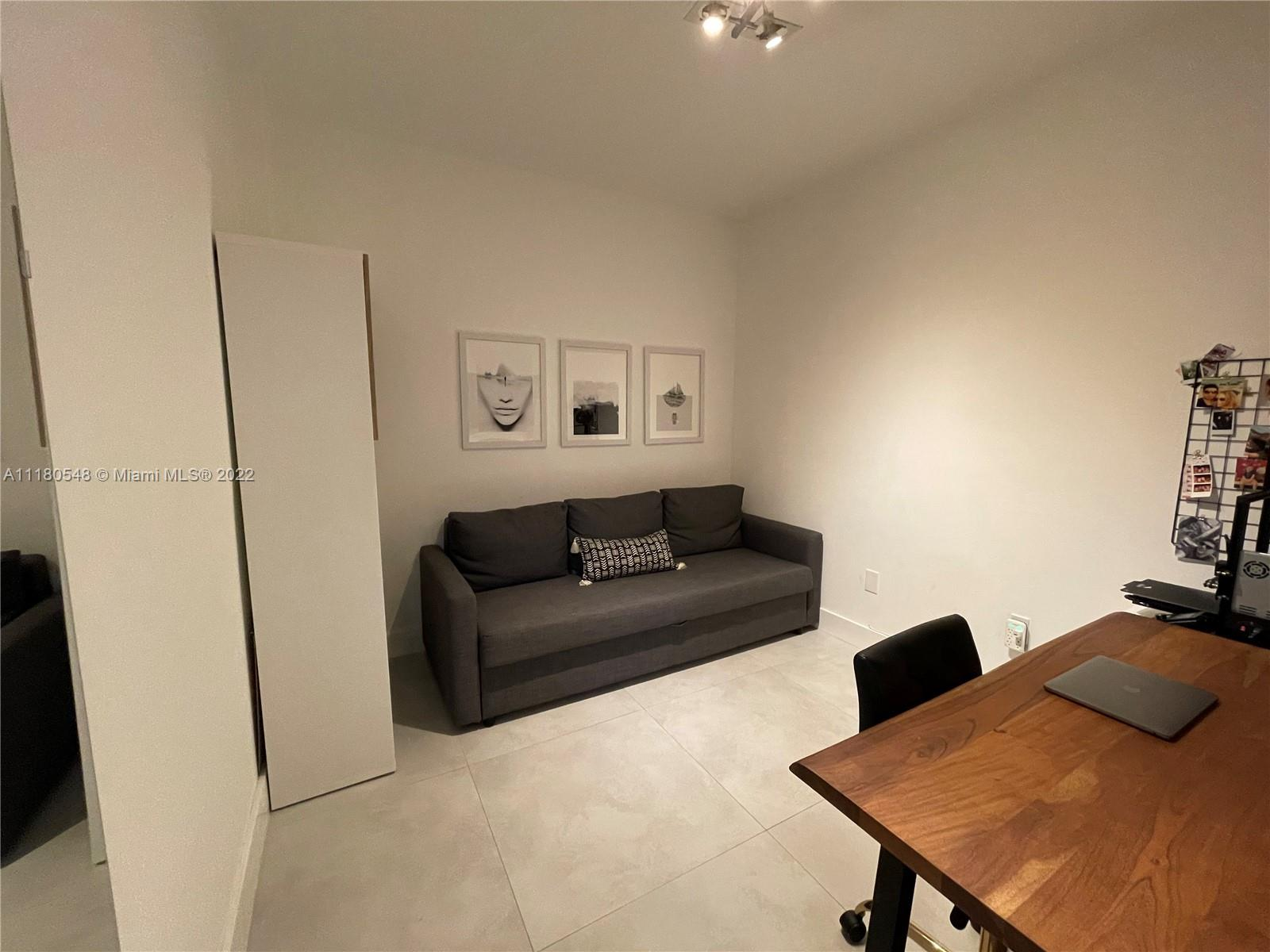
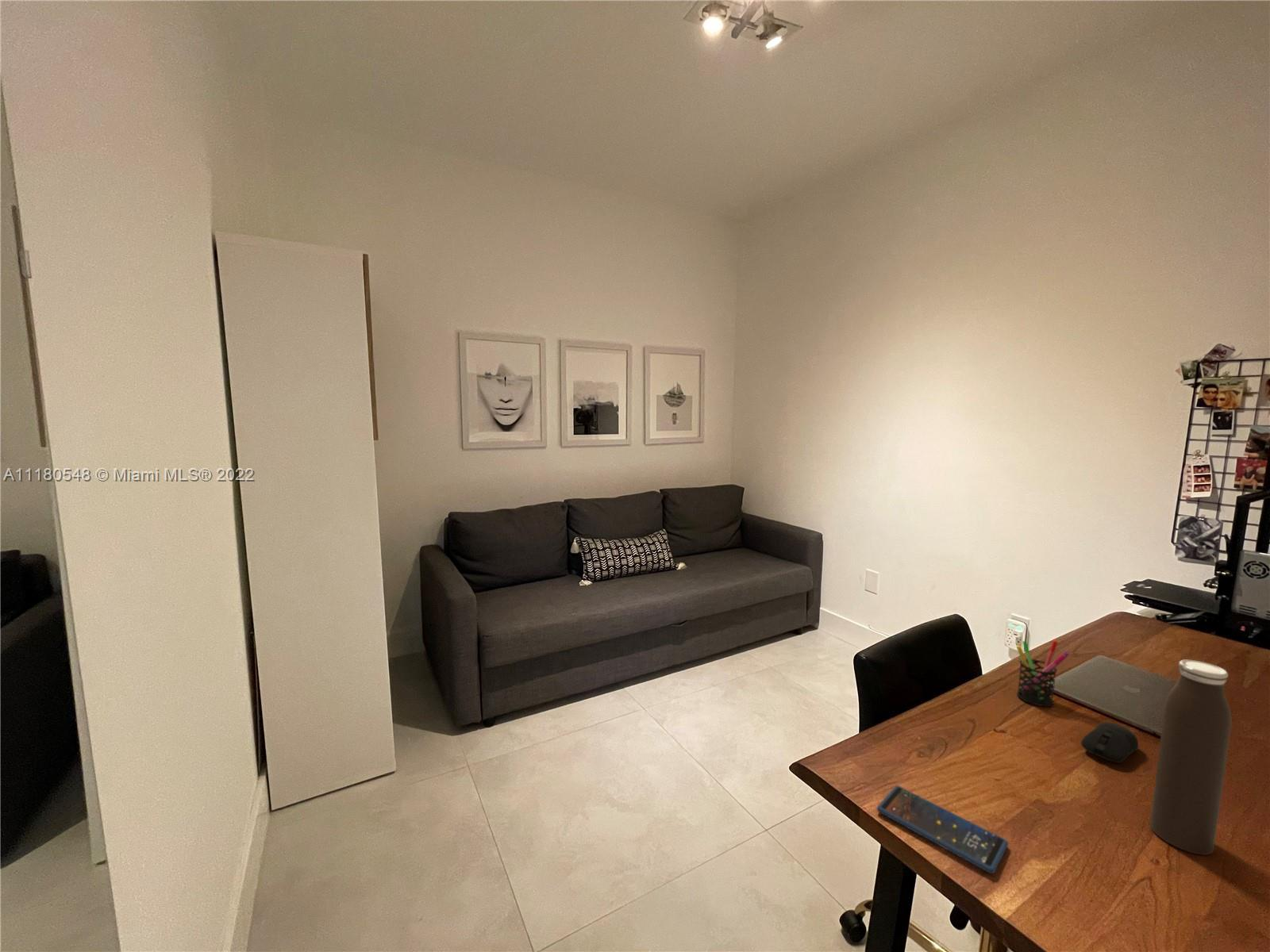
+ smartphone [876,785,1009,874]
+ computer mouse [1080,721,1139,763]
+ pen holder [1015,639,1071,707]
+ water bottle [1149,659,1233,855]
